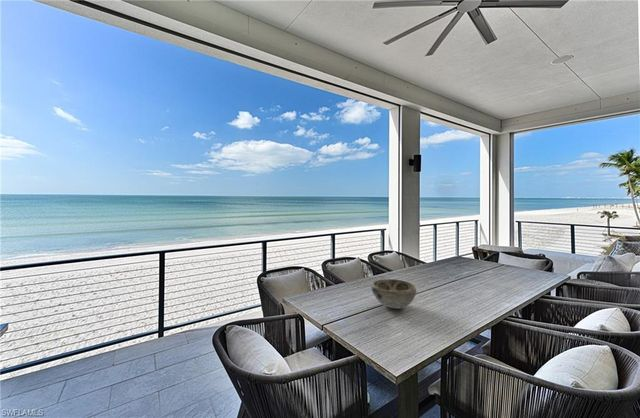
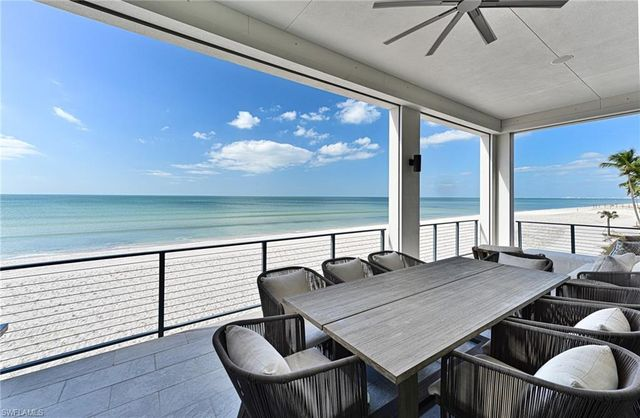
- decorative bowl [371,278,417,310]
